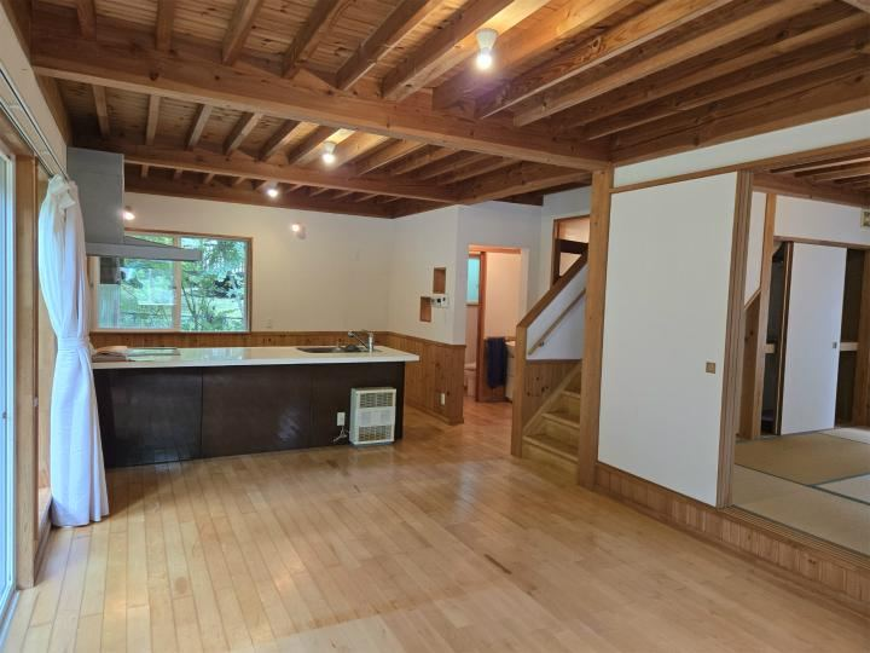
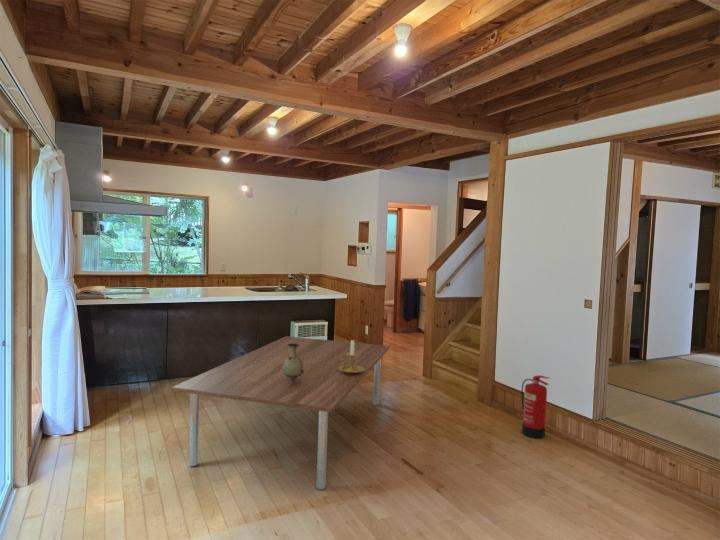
+ fire extinguisher [520,374,550,439]
+ candle holder [338,339,365,374]
+ dining table [171,335,391,490]
+ vase [283,344,304,381]
